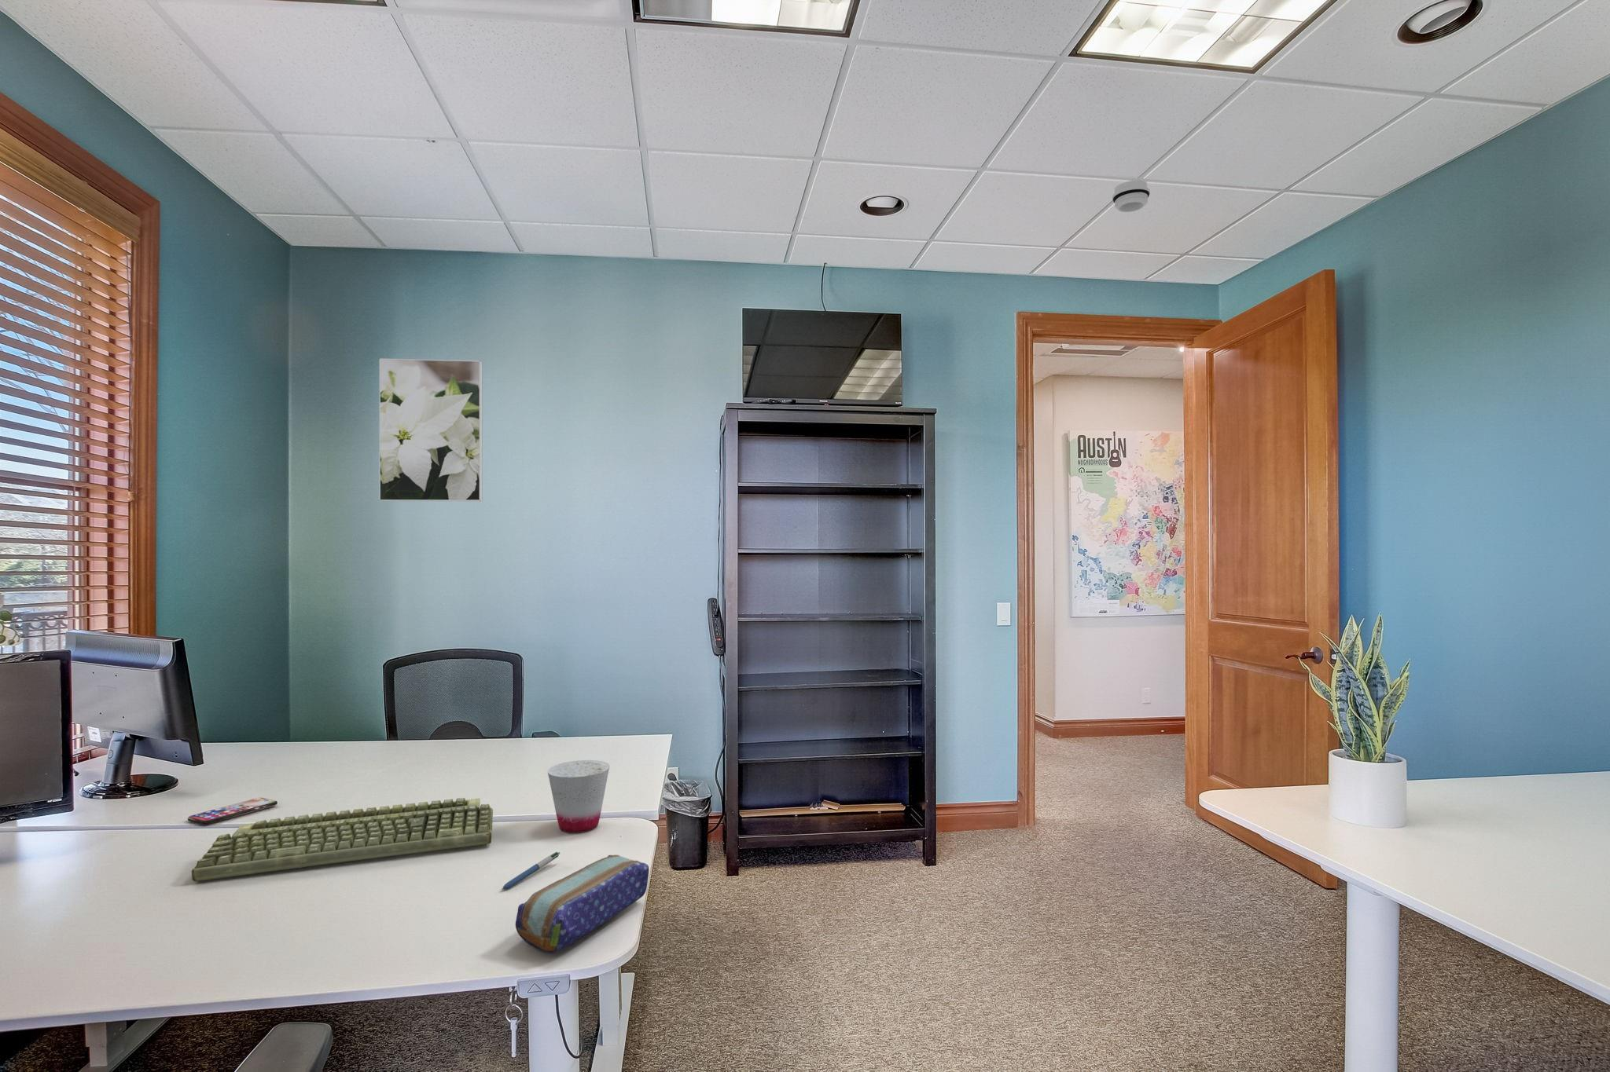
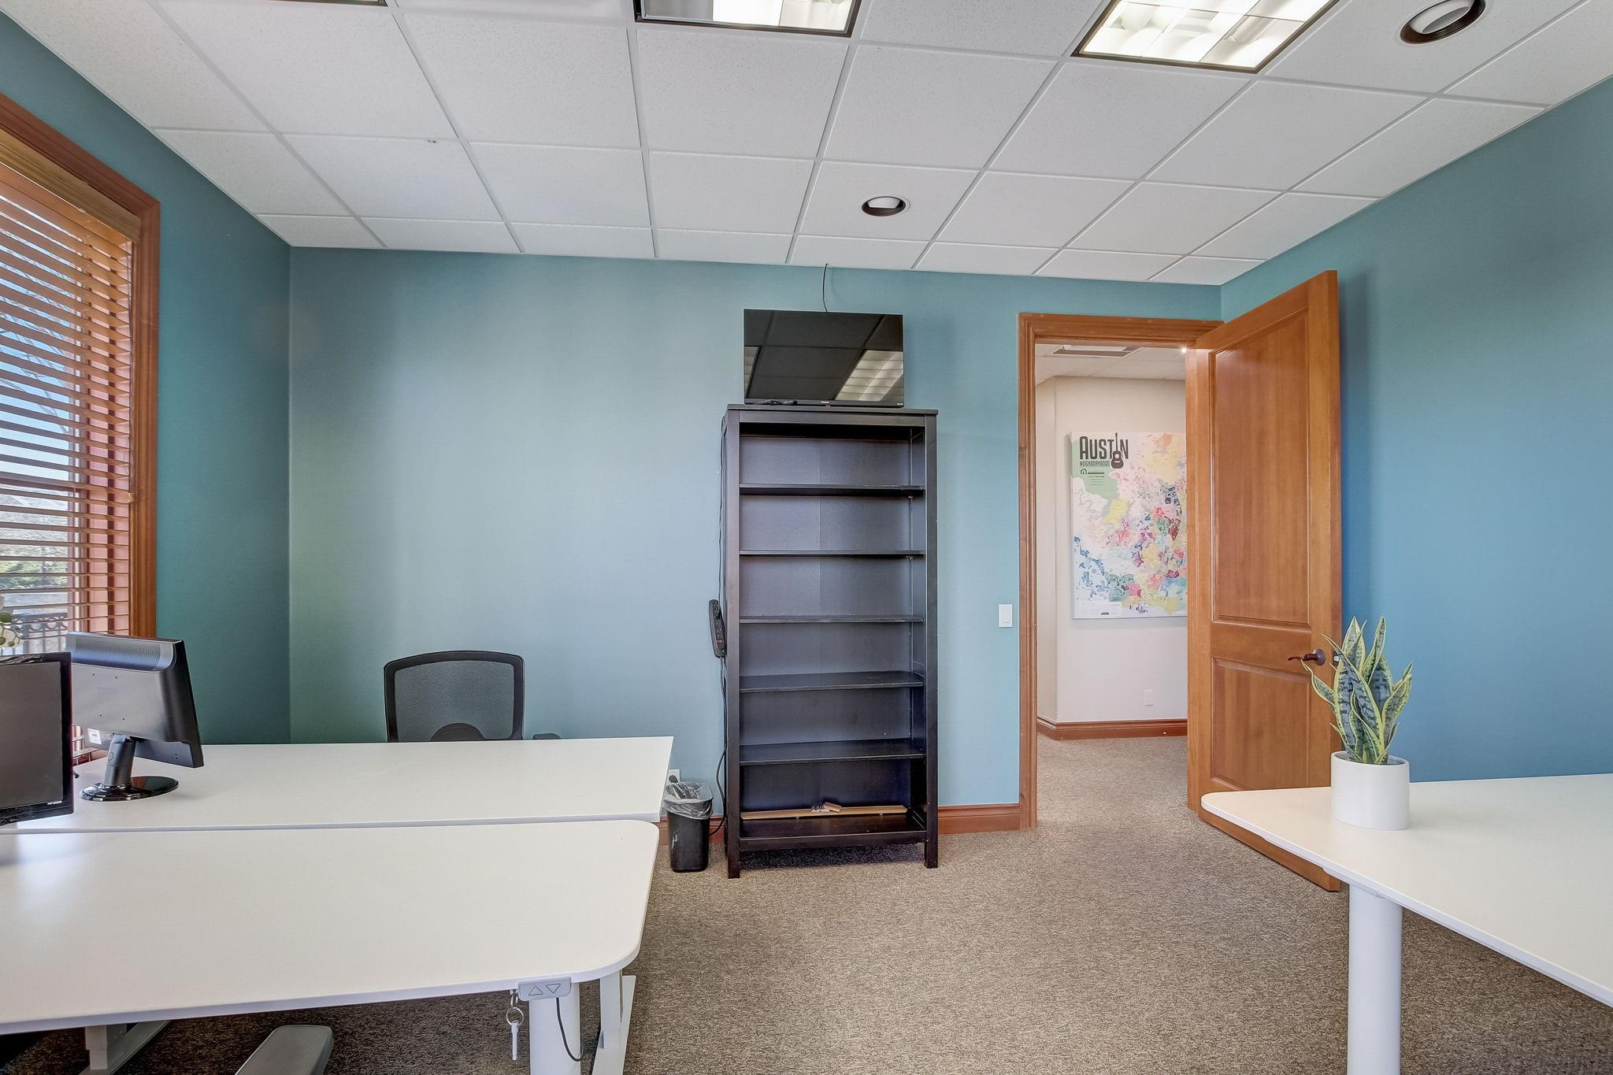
- pencil case [515,854,649,954]
- smoke detector [1112,179,1150,213]
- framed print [378,358,484,501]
- pen [500,852,560,890]
- cup [547,760,610,833]
- smartphone [187,797,278,826]
- computer keyboard [190,797,493,882]
